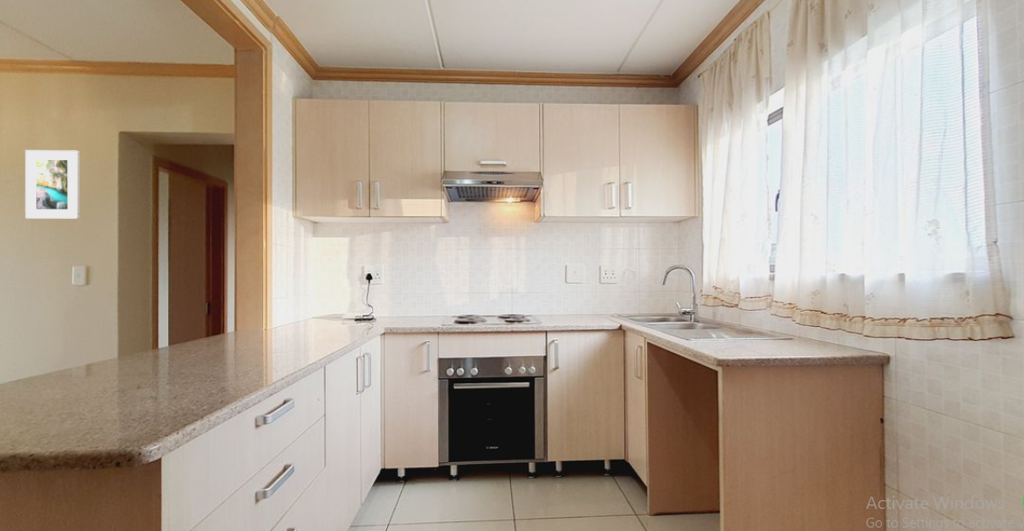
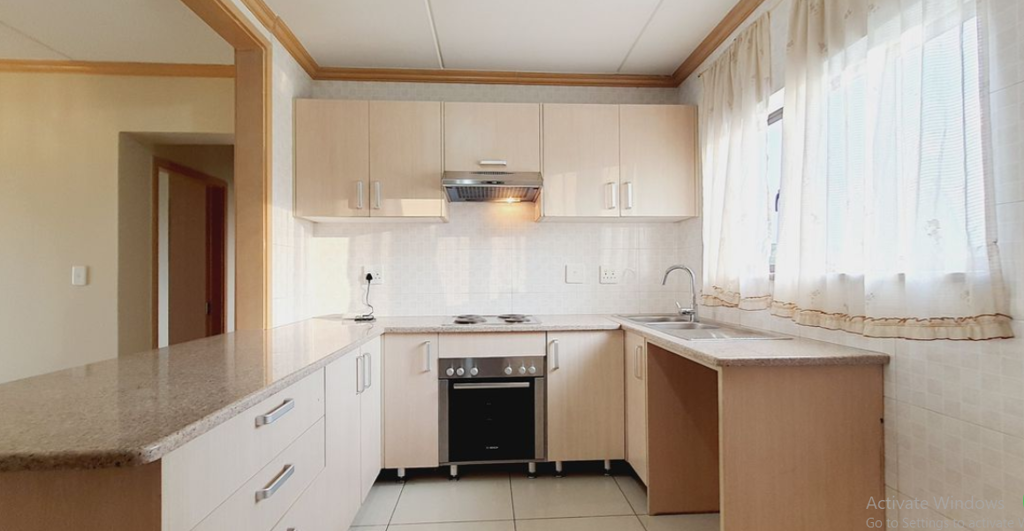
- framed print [24,149,81,220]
